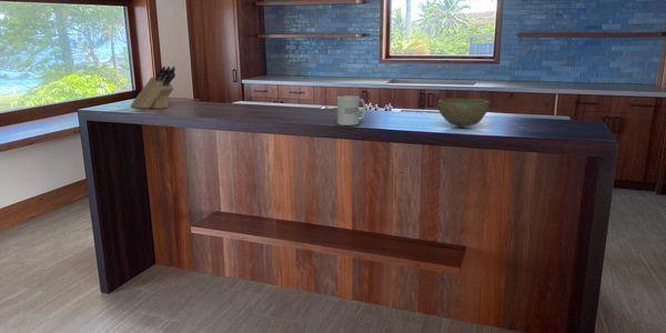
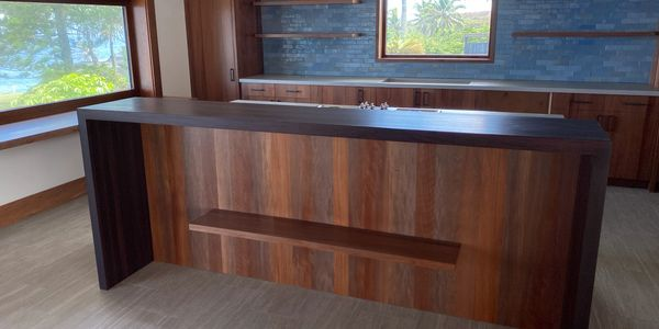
- mug [336,94,367,127]
- knife block [129,65,176,110]
- bowl [436,98,490,128]
